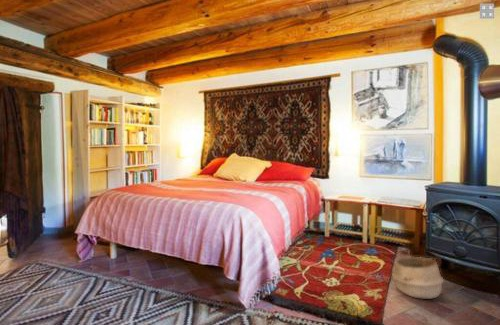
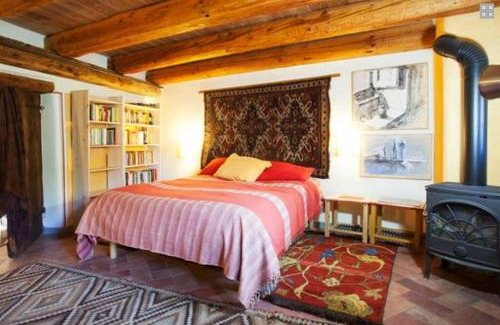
- woven basket [391,248,444,300]
